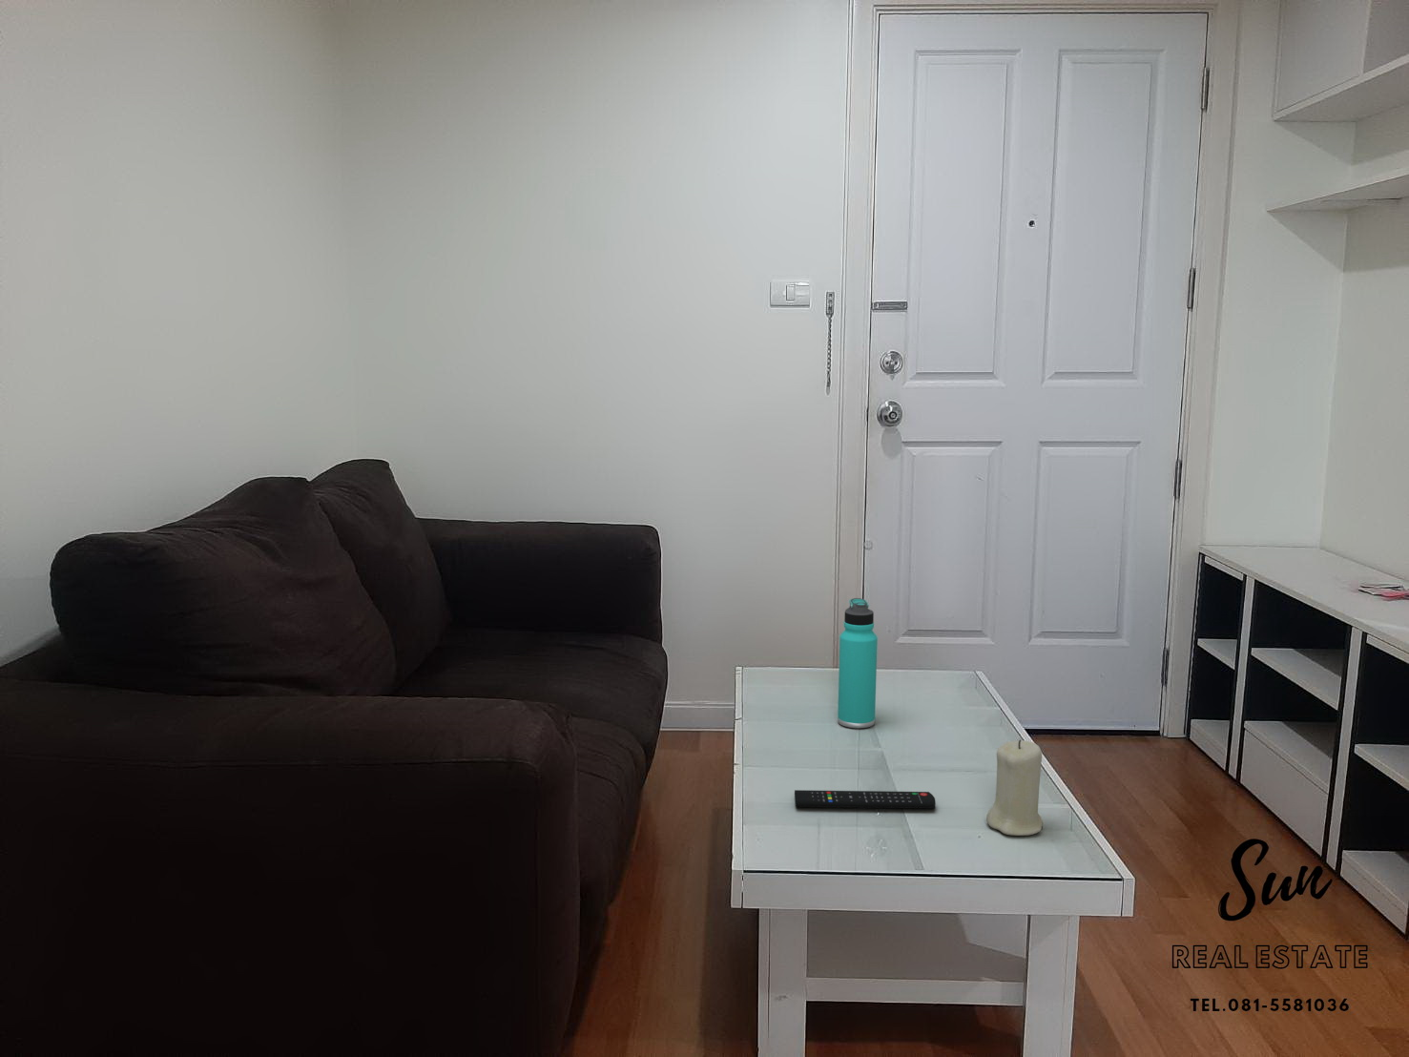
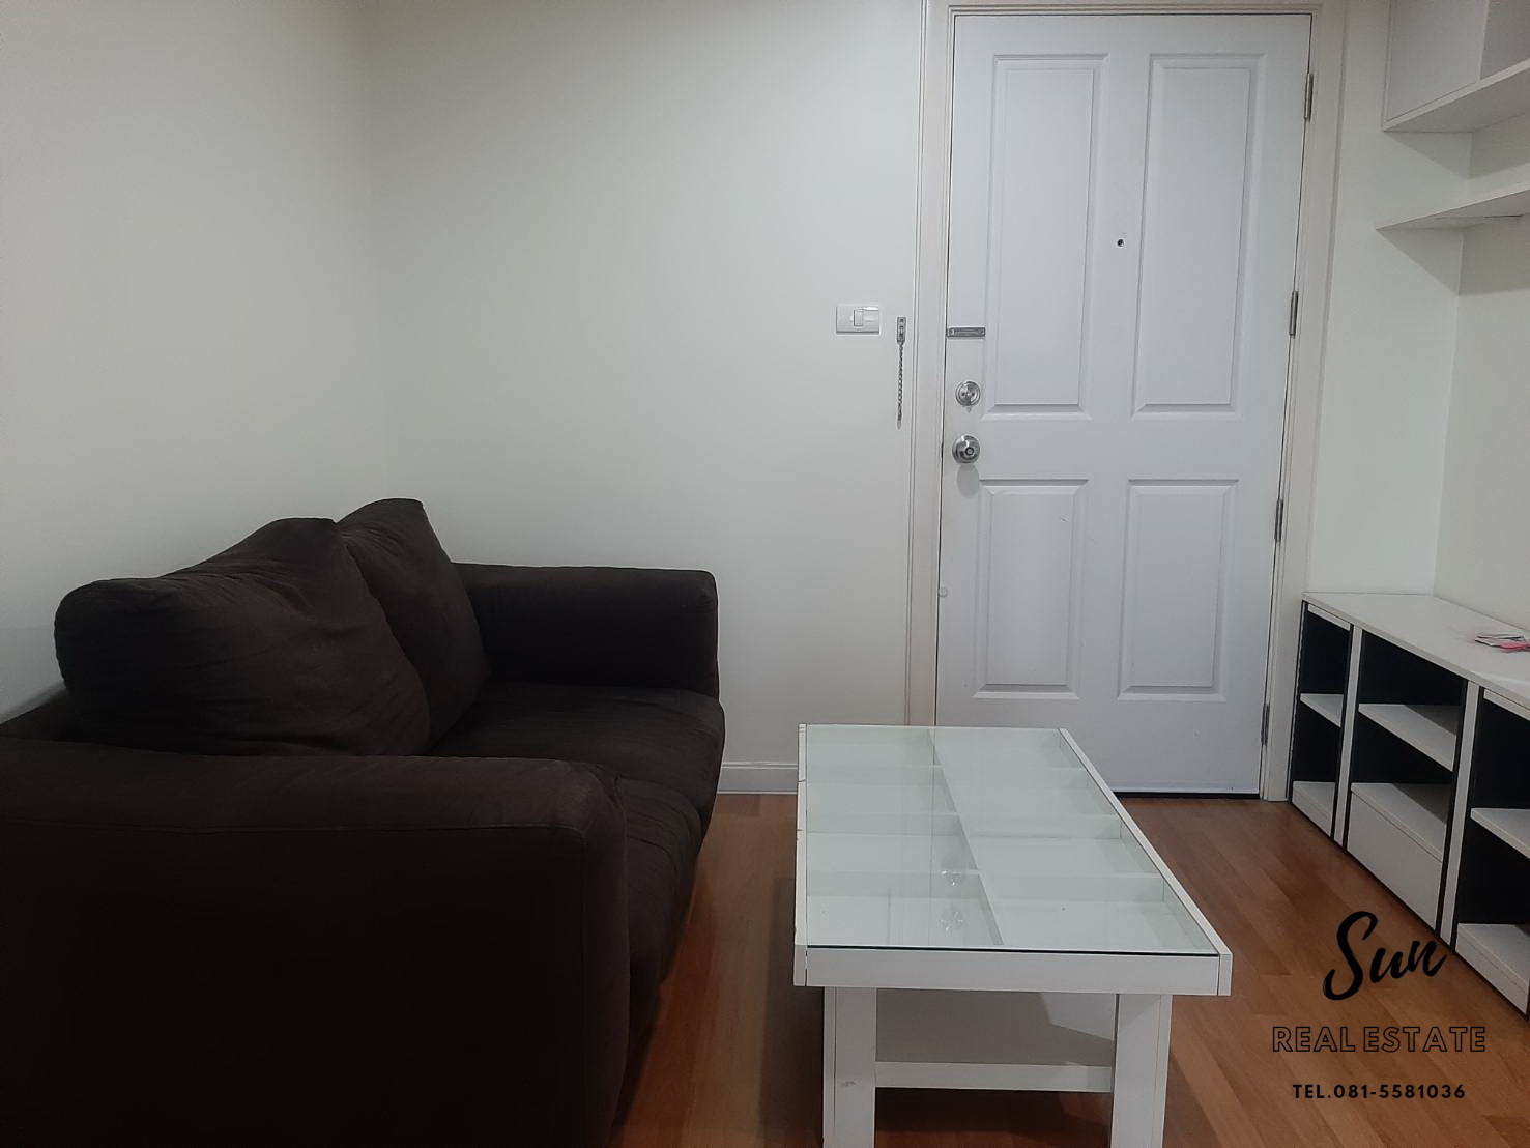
- remote control [794,789,936,809]
- candle [986,738,1044,837]
- thermos bottle [836,597,878,728]
